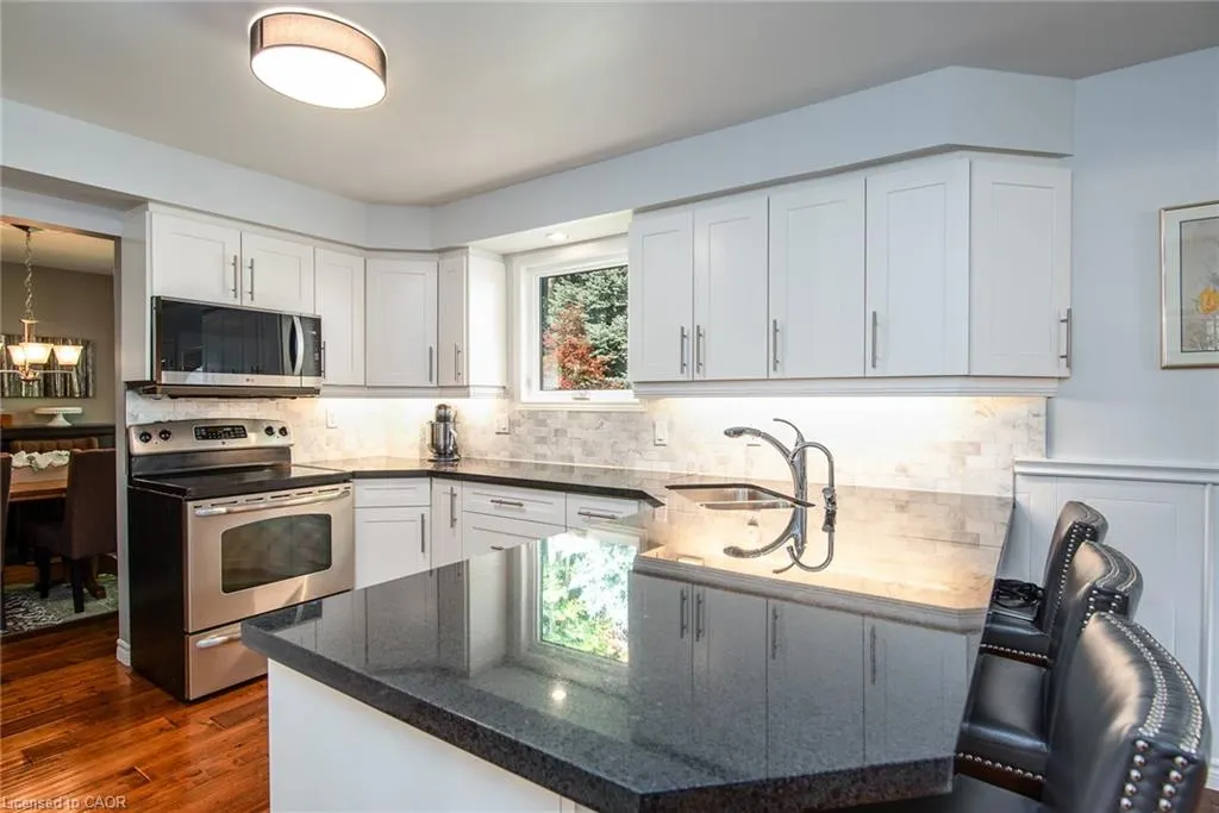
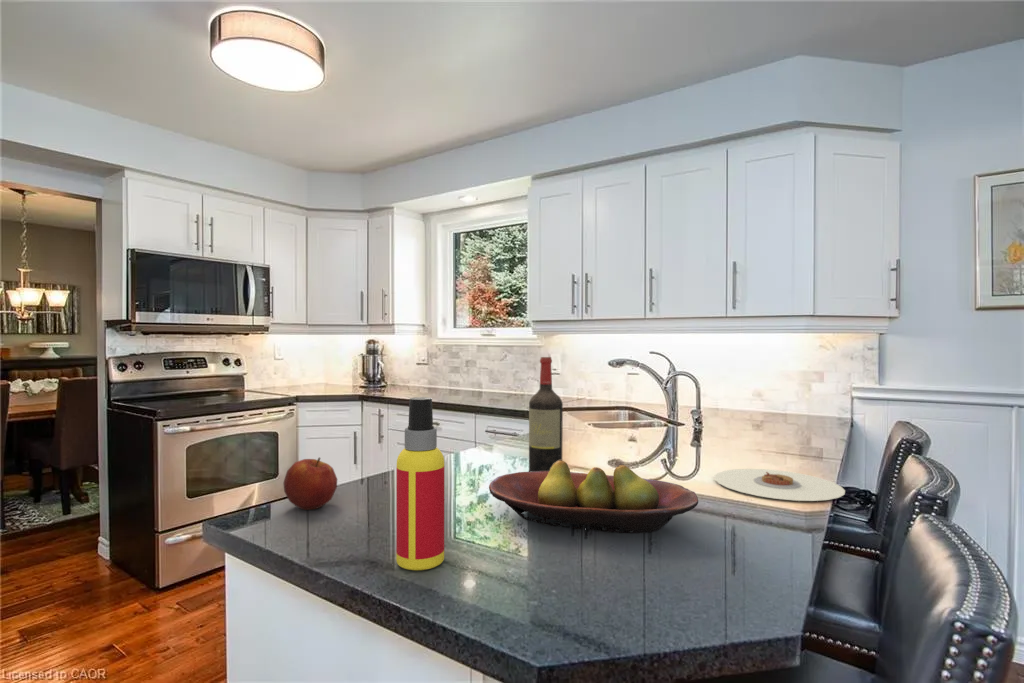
+ plate [713,468,846,502]
+ spray bottle [395,396,445,571]
+ apple [283,457,338,511]
+ wine bottle [528,356,564,472]
+ fruit bowl [488,459,699,534]
